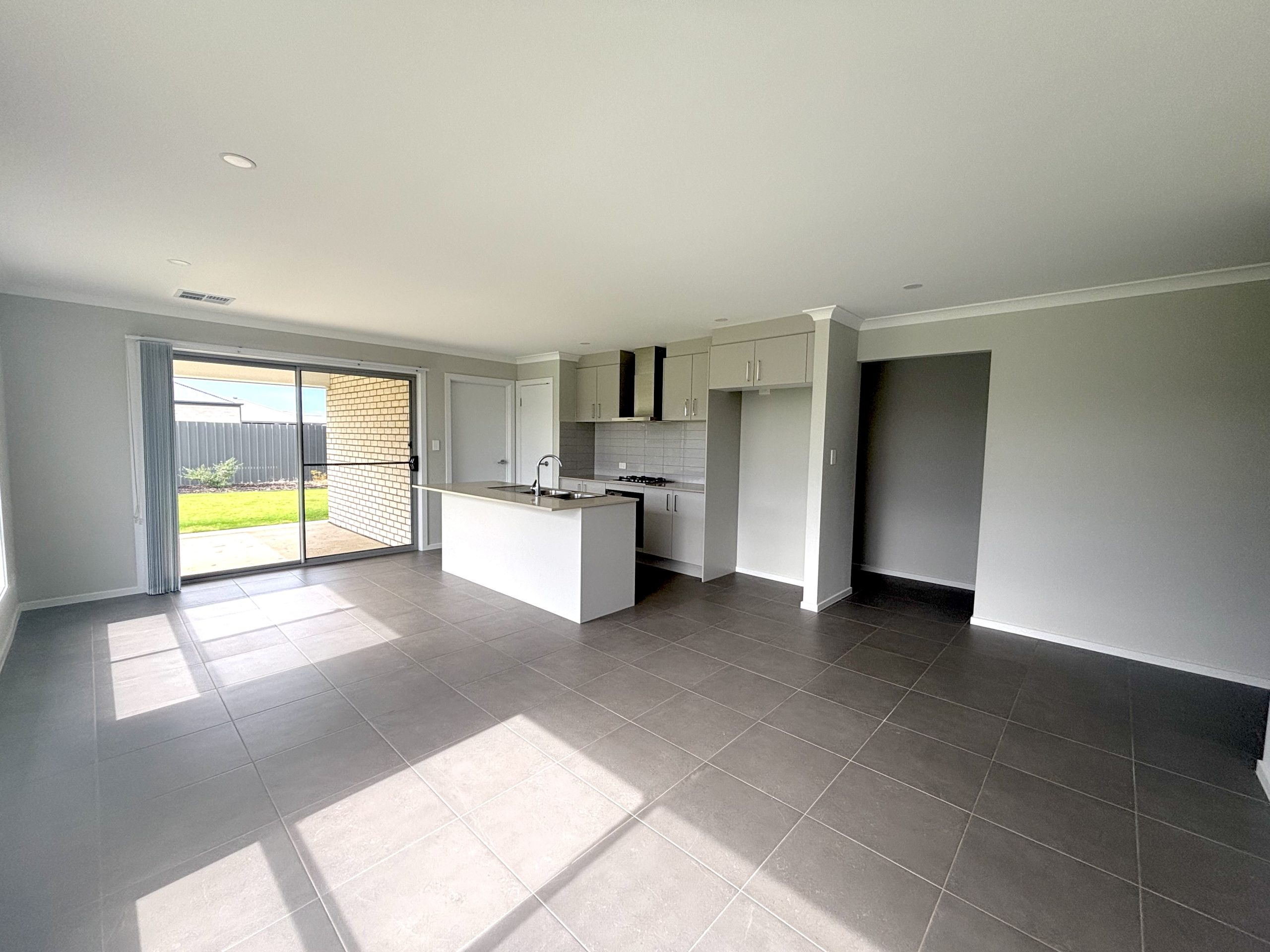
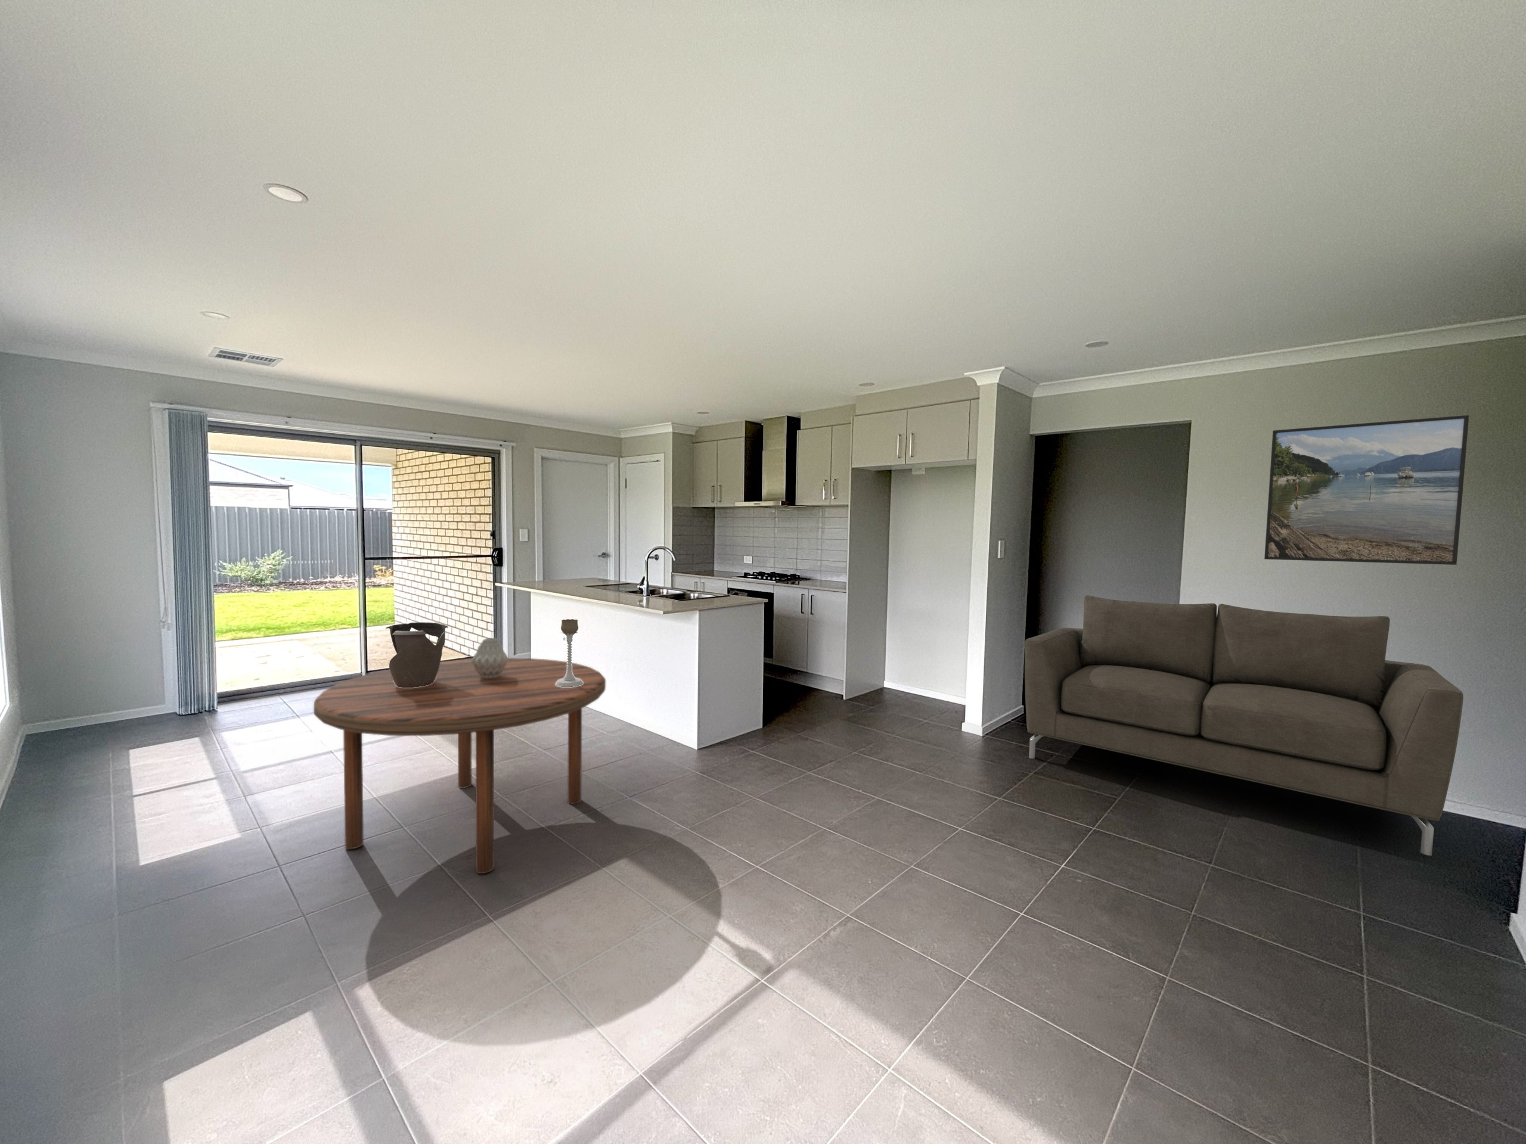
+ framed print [1264,415,1470,566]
+ decorative bowl [385,621,449,687]
+ vase [471,638,508,679]
+ sofa [1024,595,1464,857]
+ dining table [312,657,607,874]
+ candle holder [555,619,583,687]
